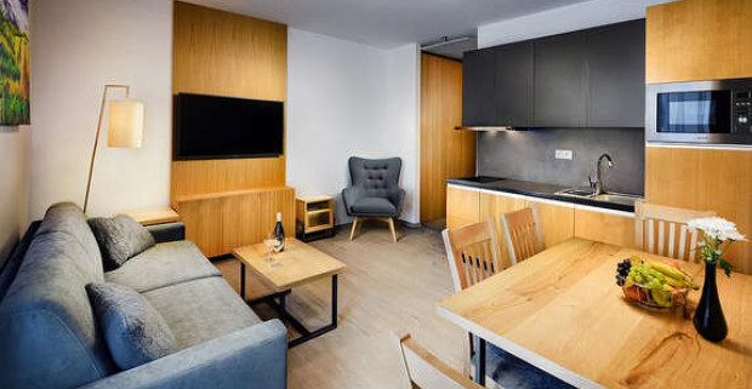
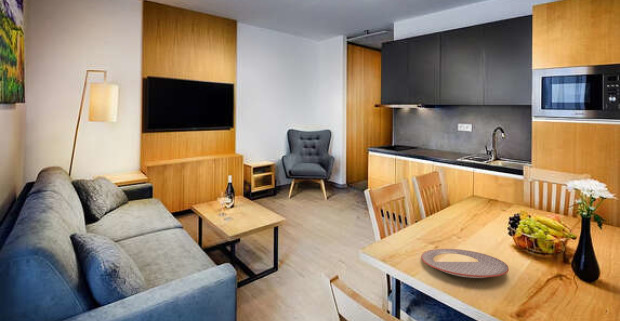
+ plate [420,248,510,279]
